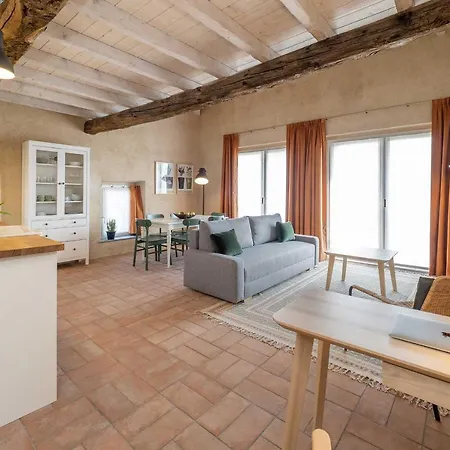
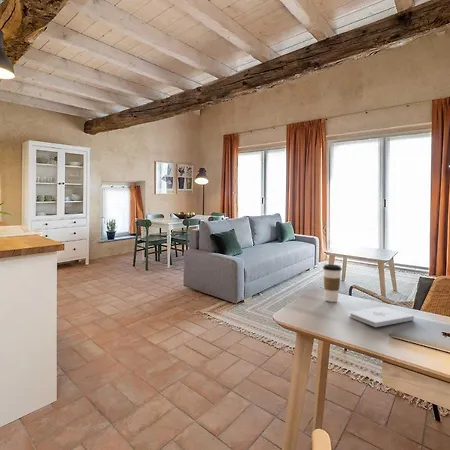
+ notepad [349,306,415,328]
+ coffee cup [322,263,343,303]
